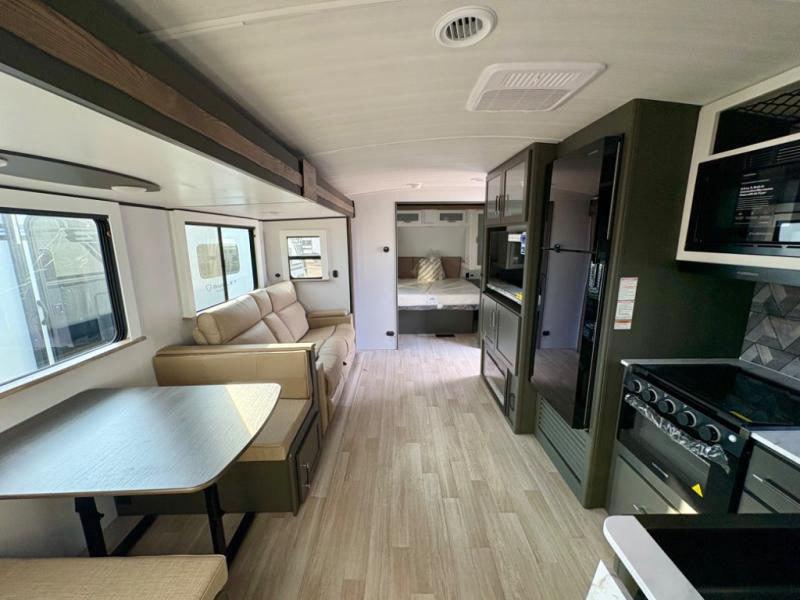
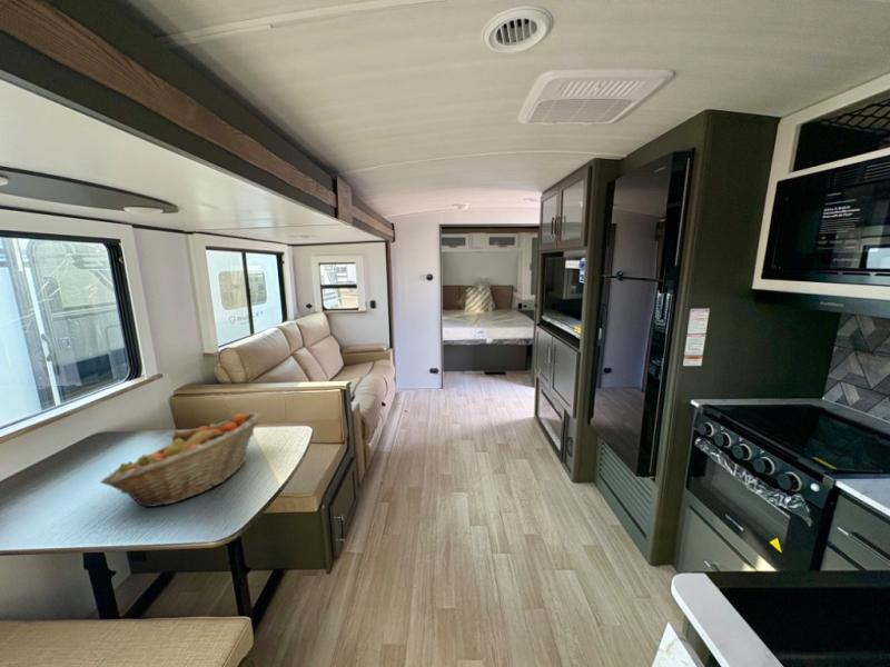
+ fruit basket [99,411,263,509]
